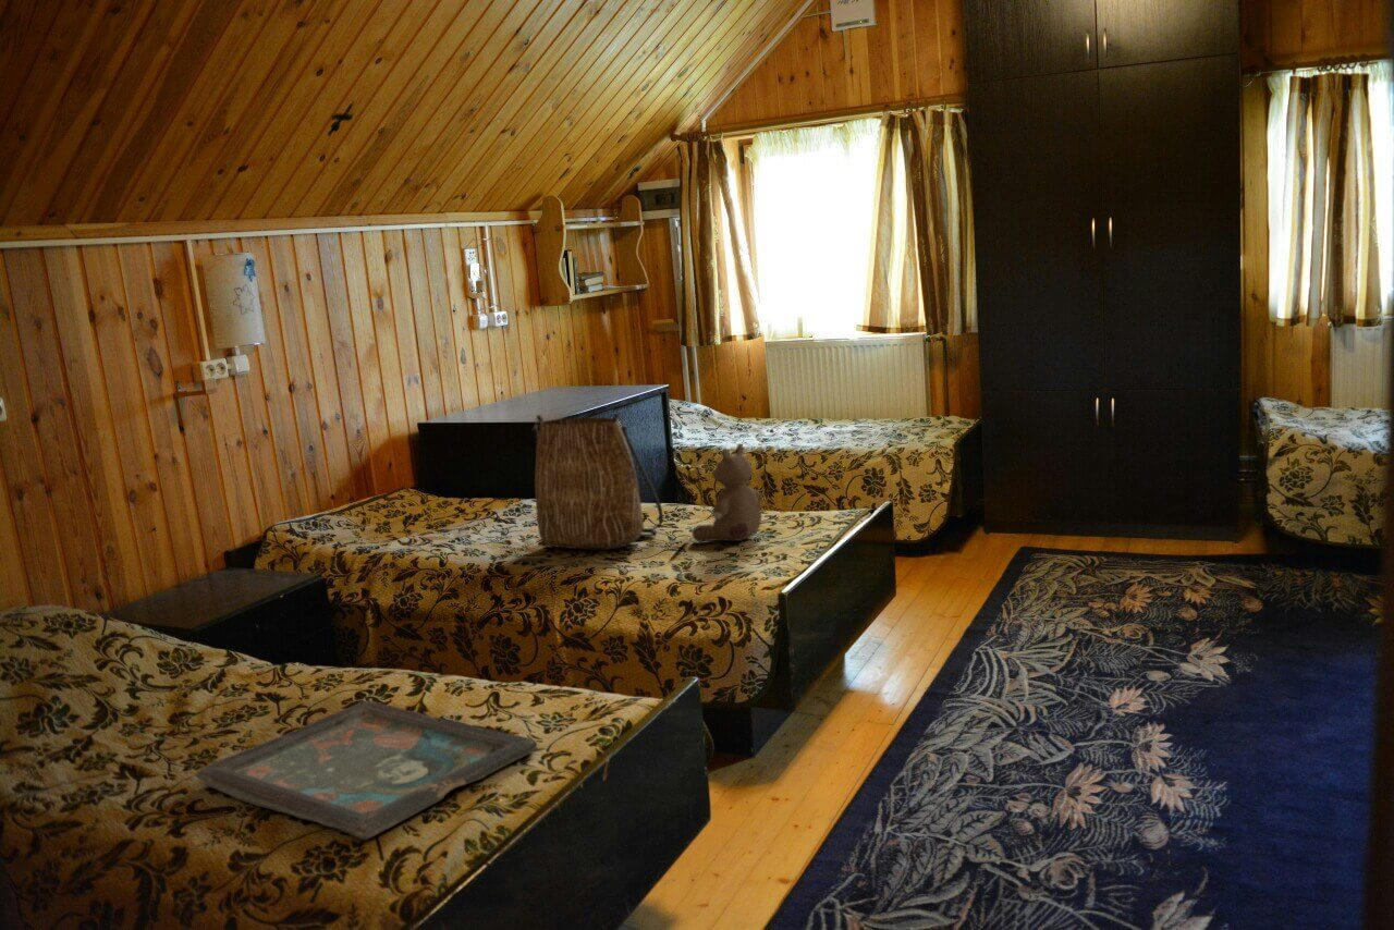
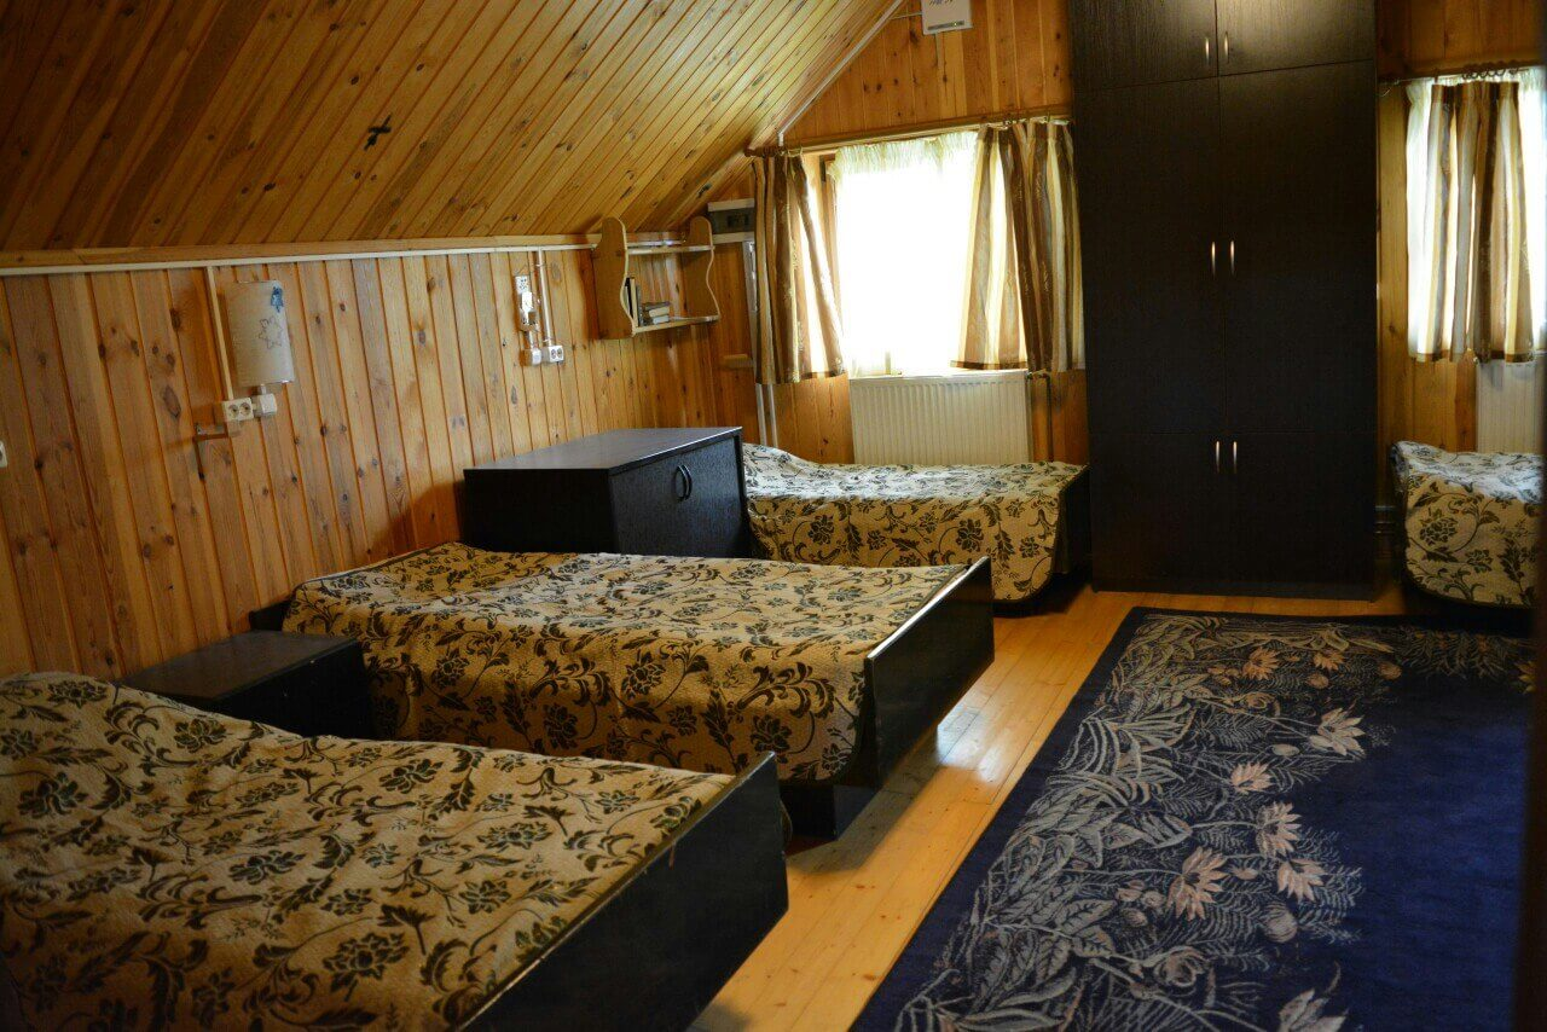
- decorative tray [195,700,538,841]
- stuffed bear [690,442,763,542]
- tote bag [530,412,664,550]
